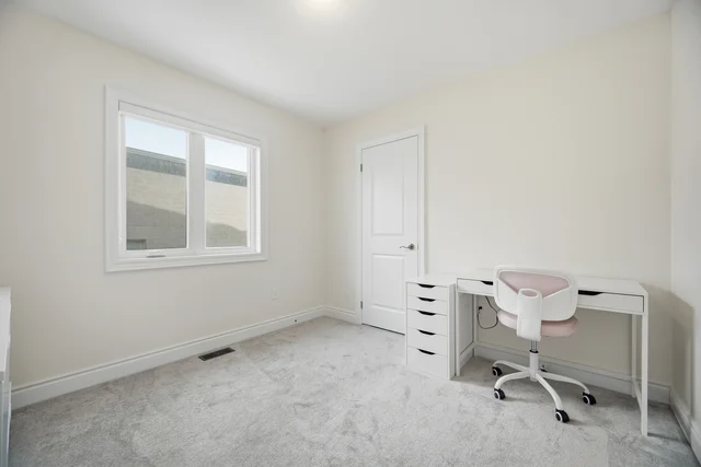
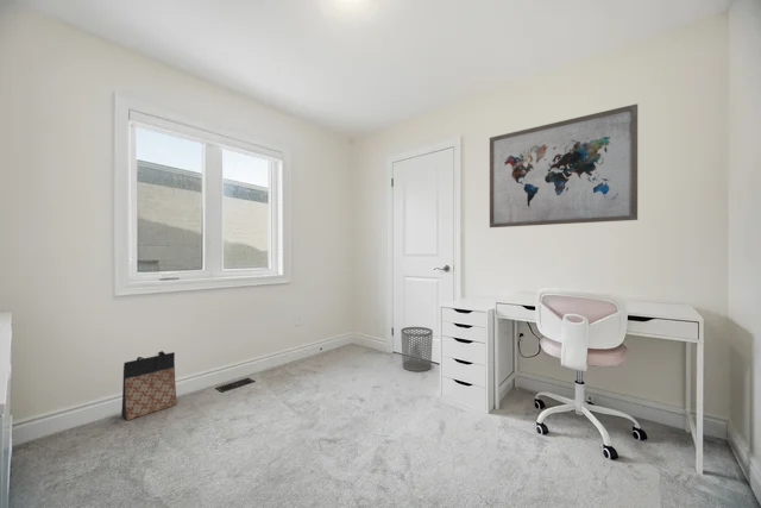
+ bag [120,350,178,422]
+ wall art [489,102,639,228]
+ waste bin [400,326,434,372]
